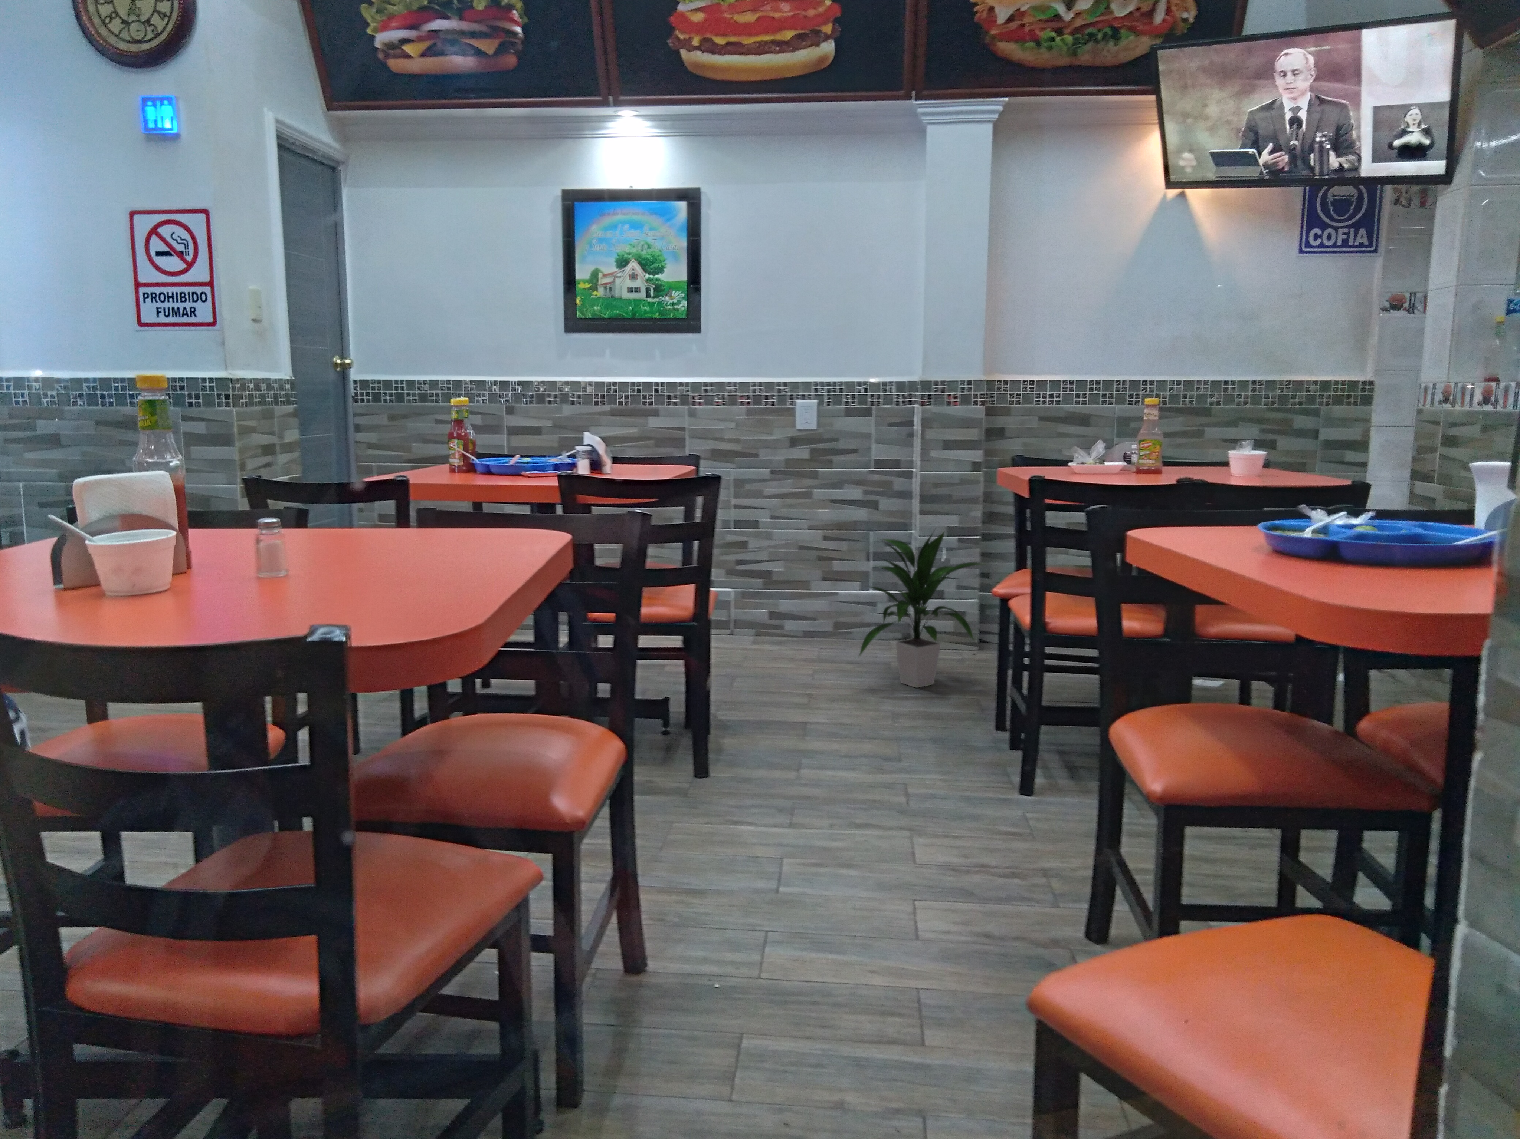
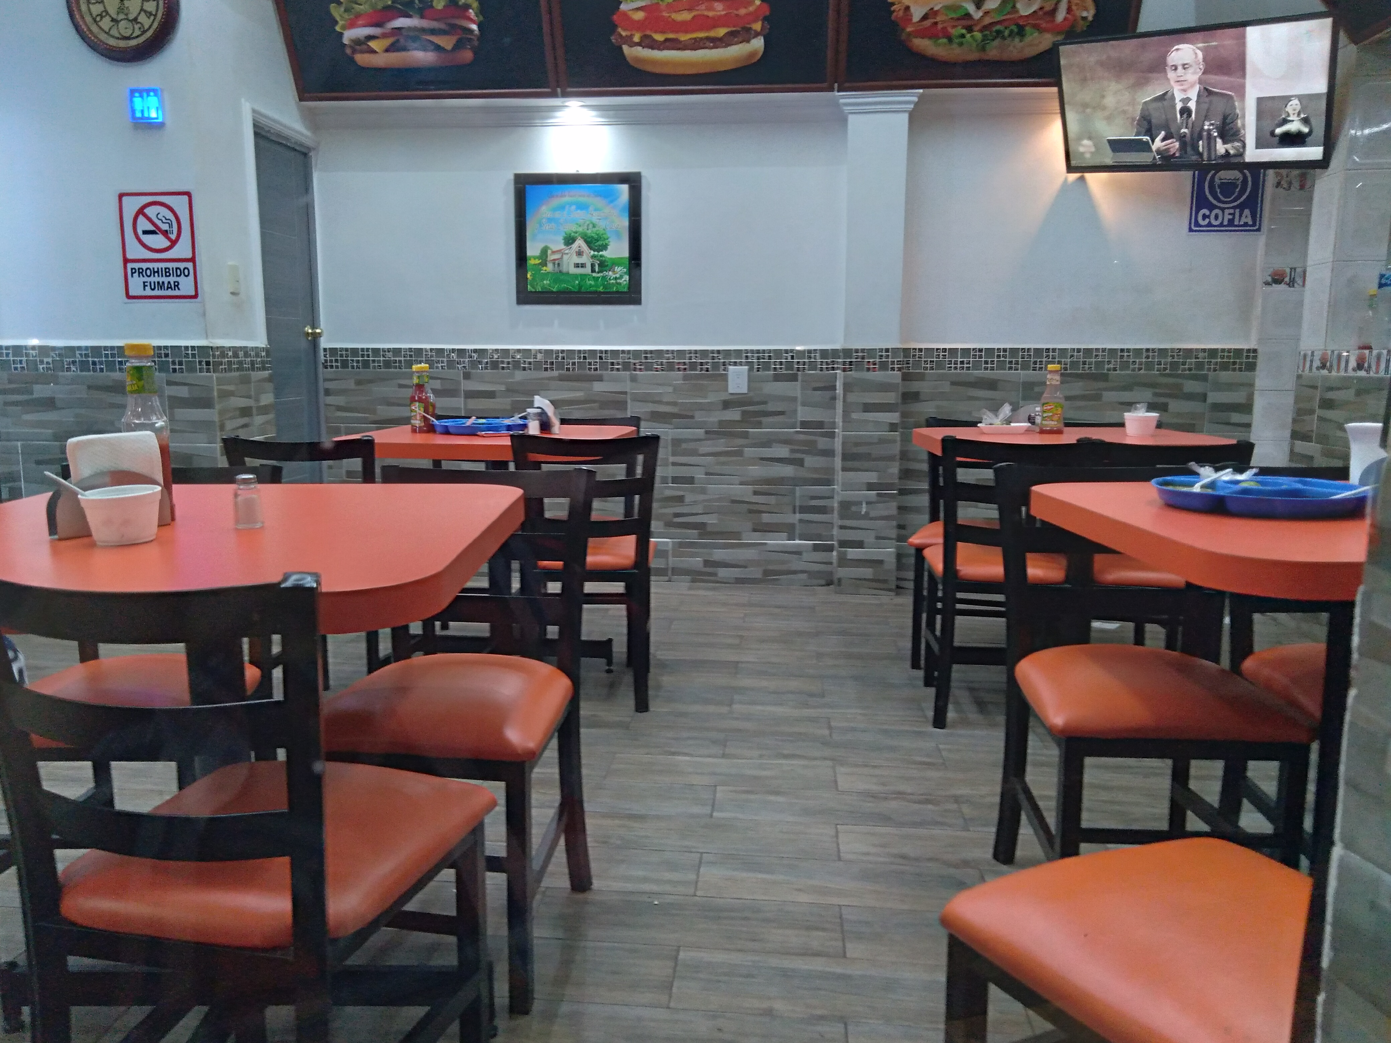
- indoor plant [858,526,990,688]
